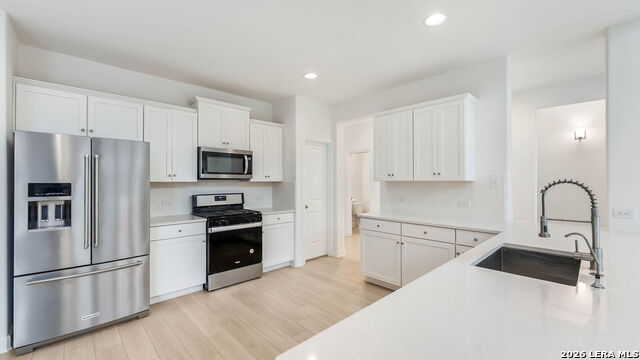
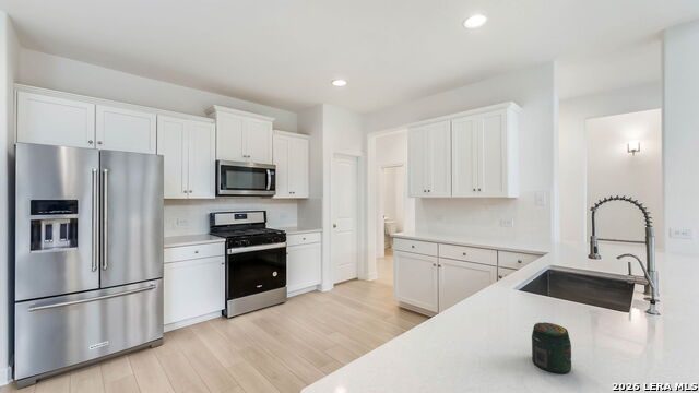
+ jar [531,321,572,374]
